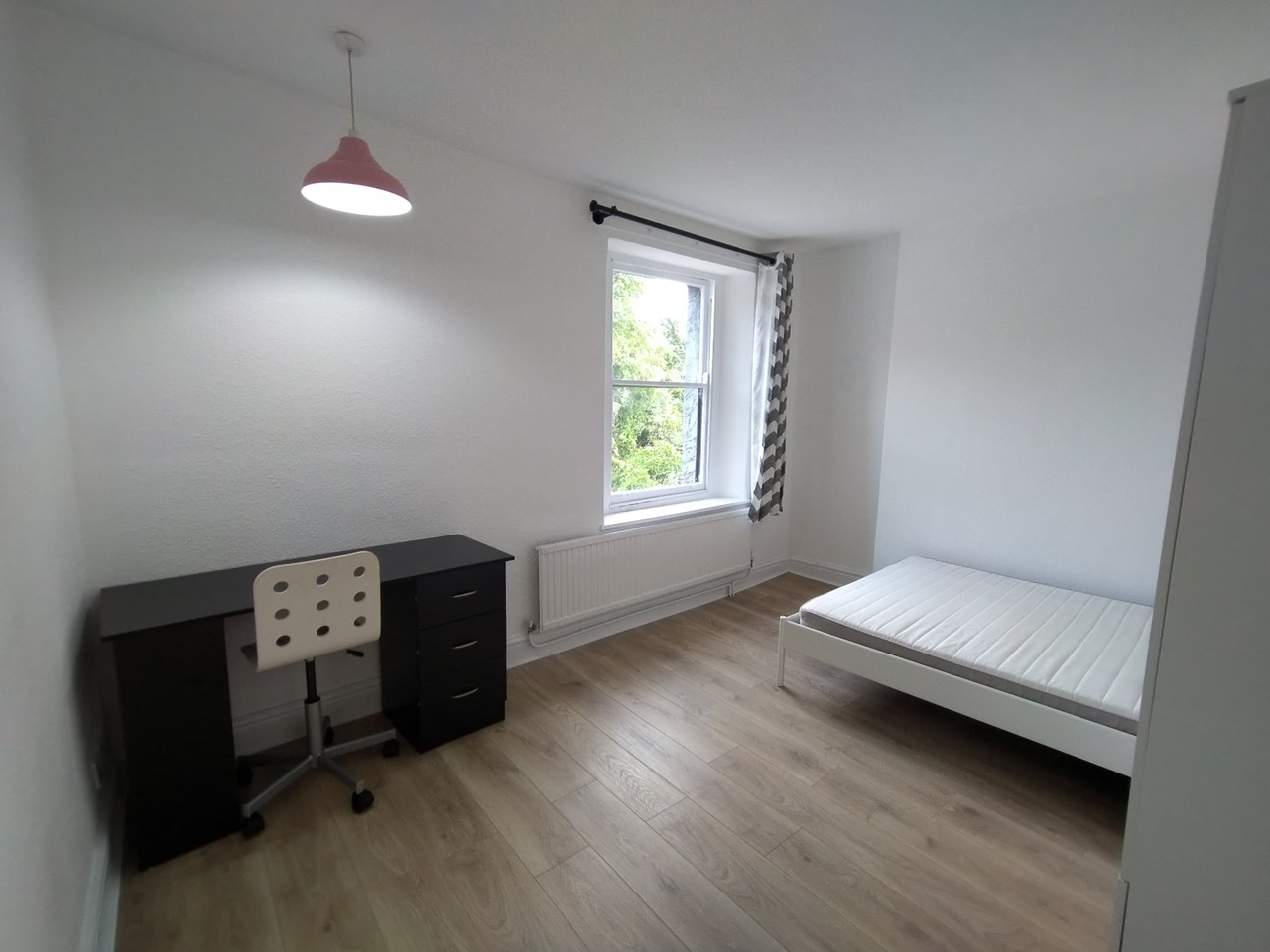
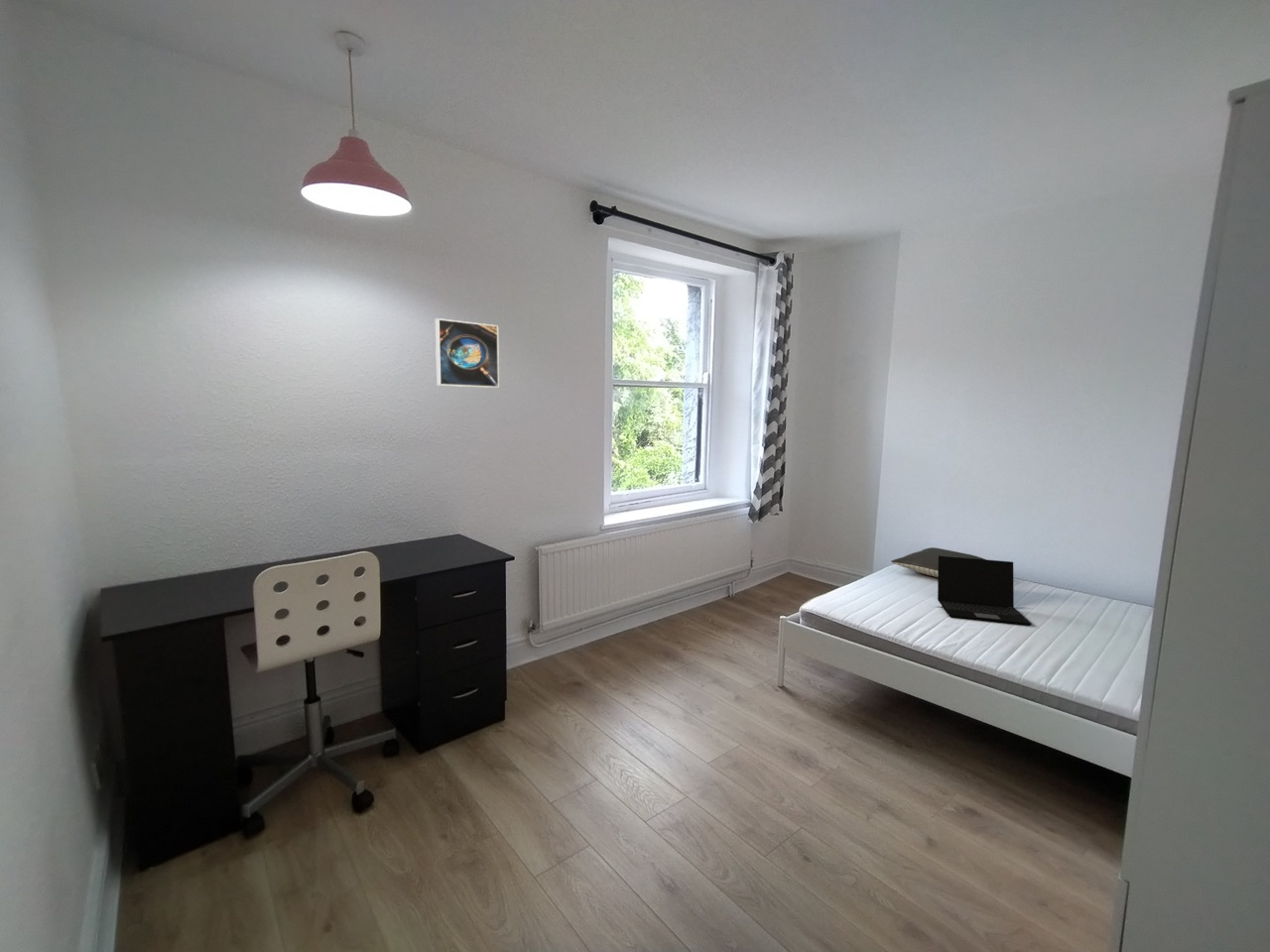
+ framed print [435,317,500,389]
+ pillow [890,546,985,578]
+ laptop [937,556,1033,627]
